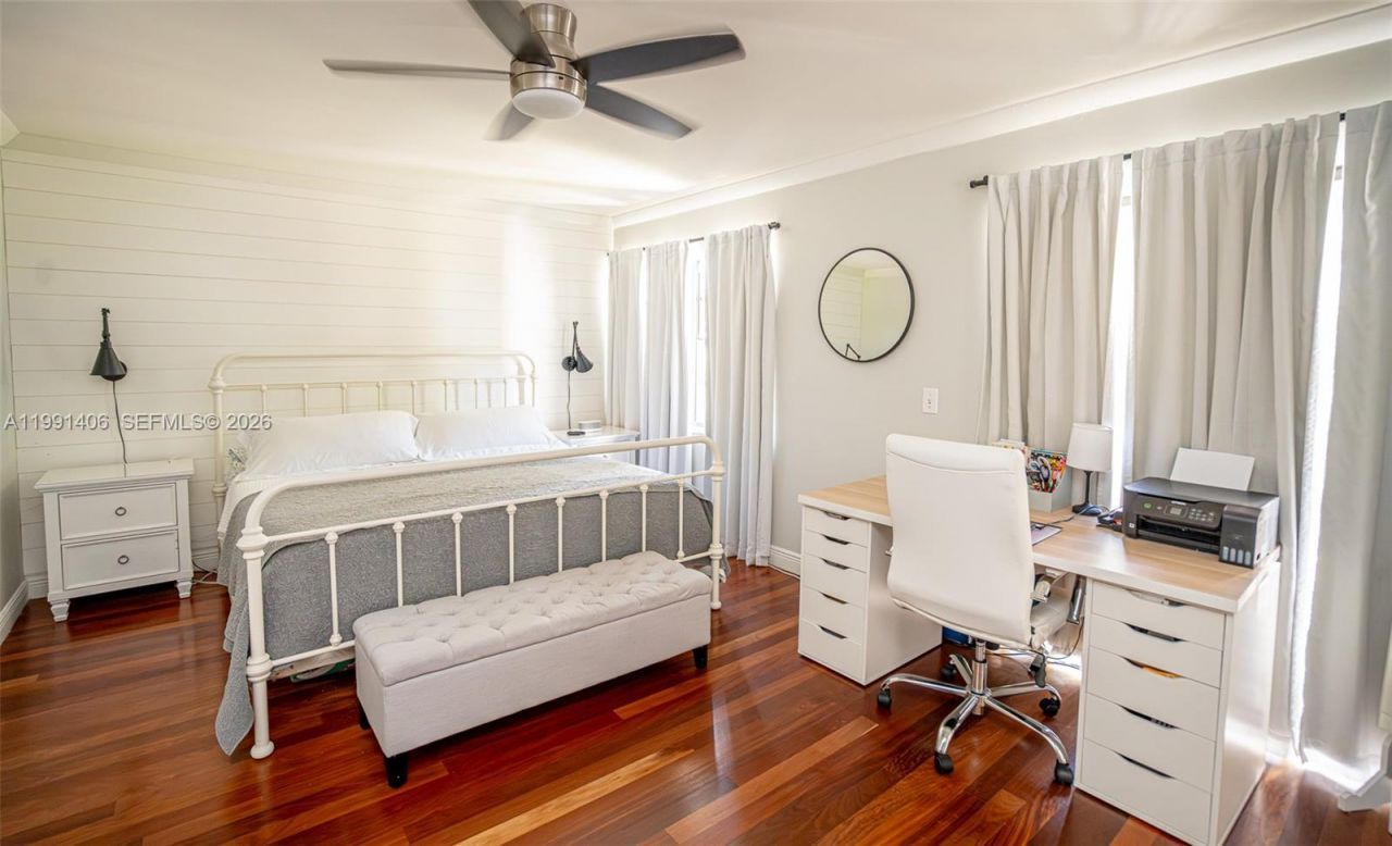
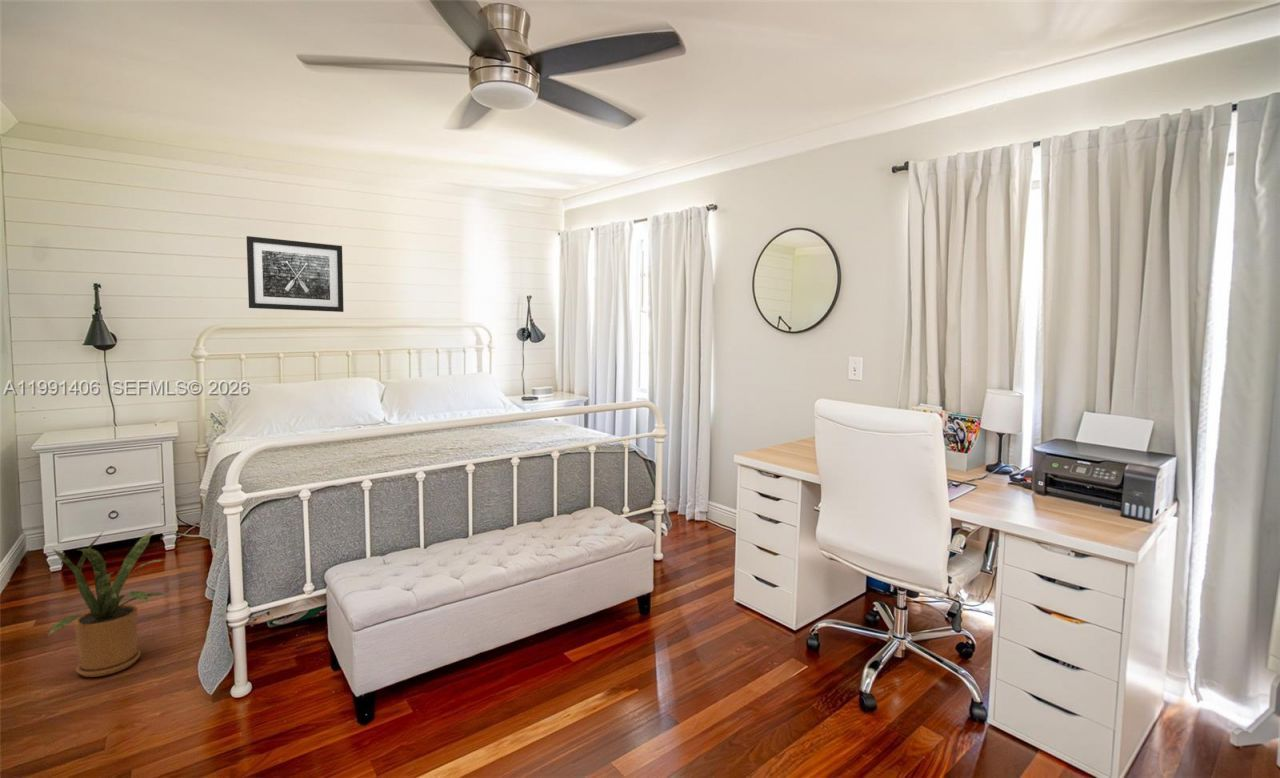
+ wall art [246,235,345,313]
+ house plant [47,530,169,678]
